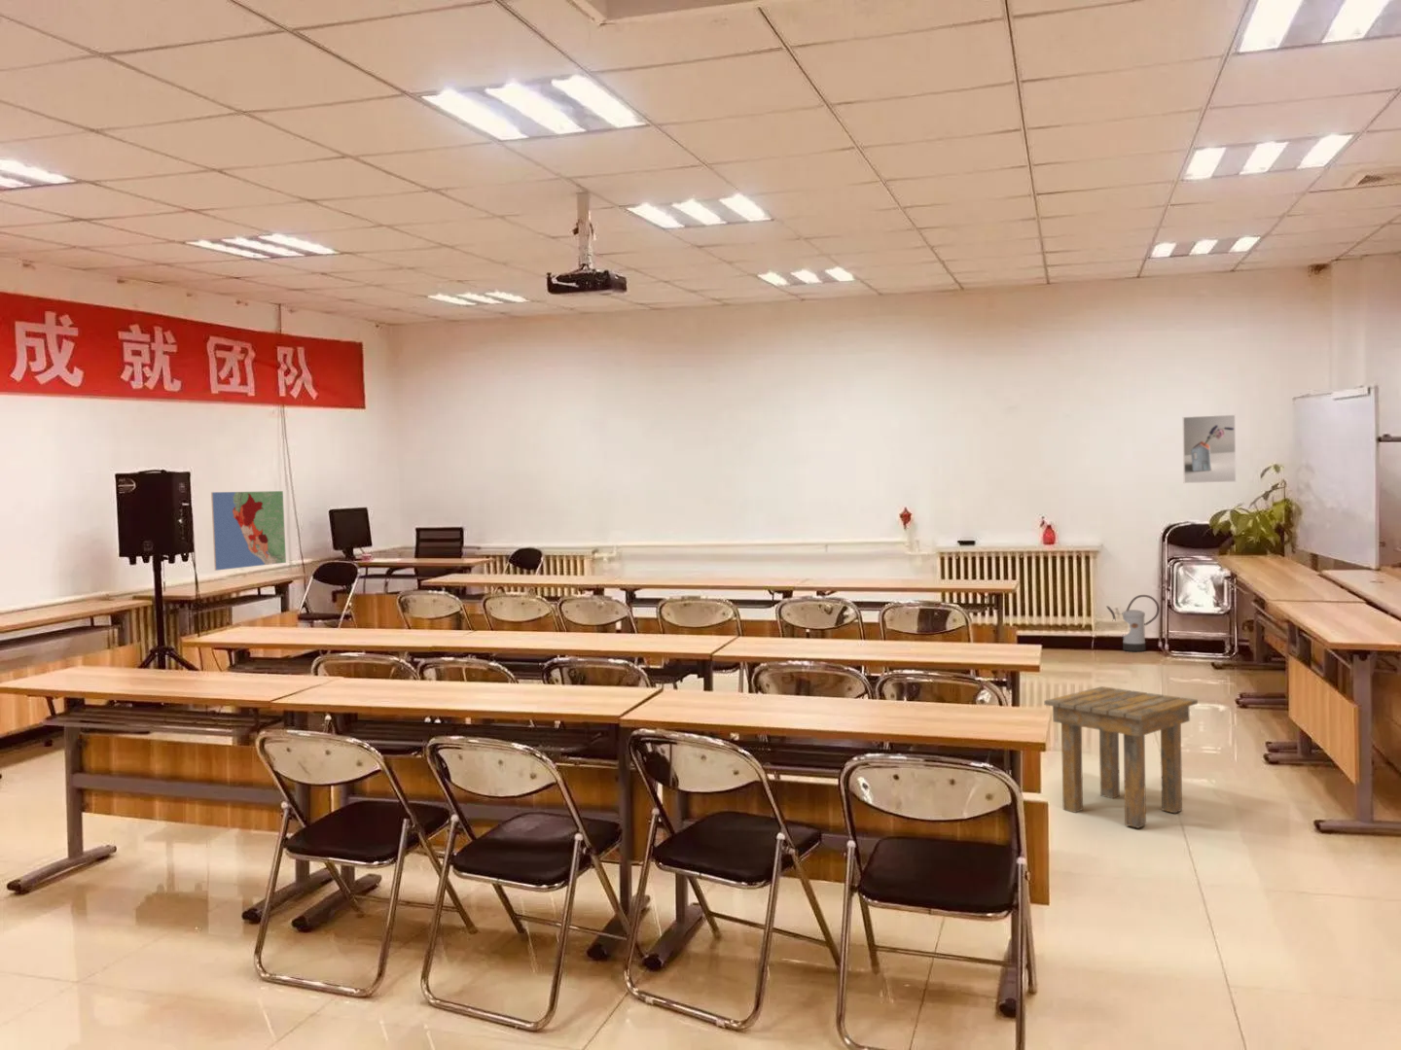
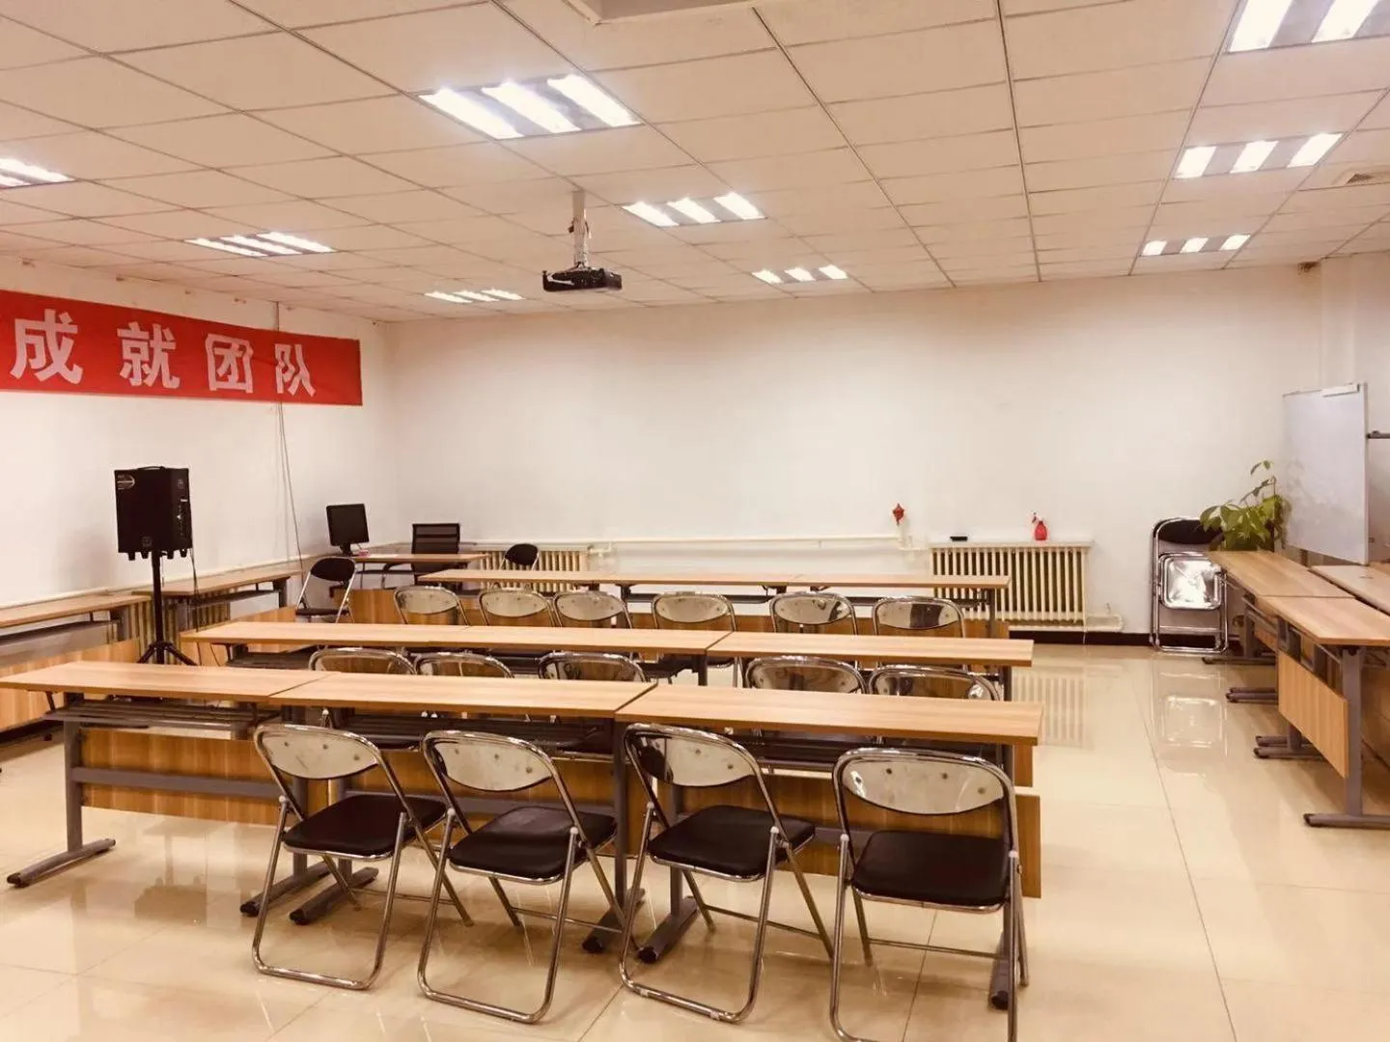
- map [211,490,287,571]
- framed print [1183,415,1238,484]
- watering can [1105,594,1161,652]
- side table [1042,685,1199,829]
